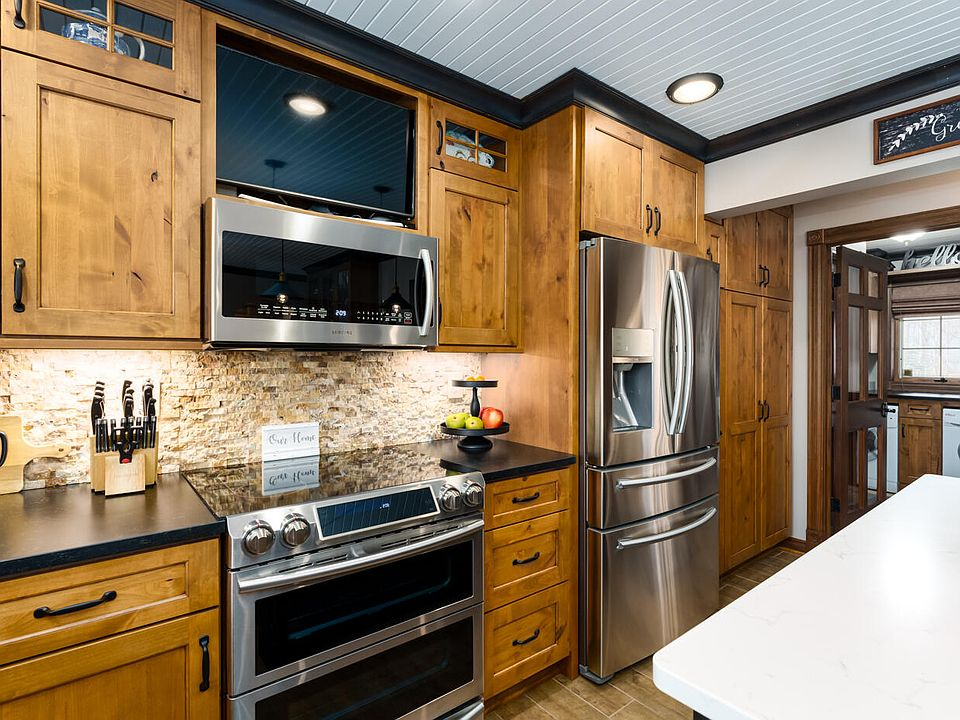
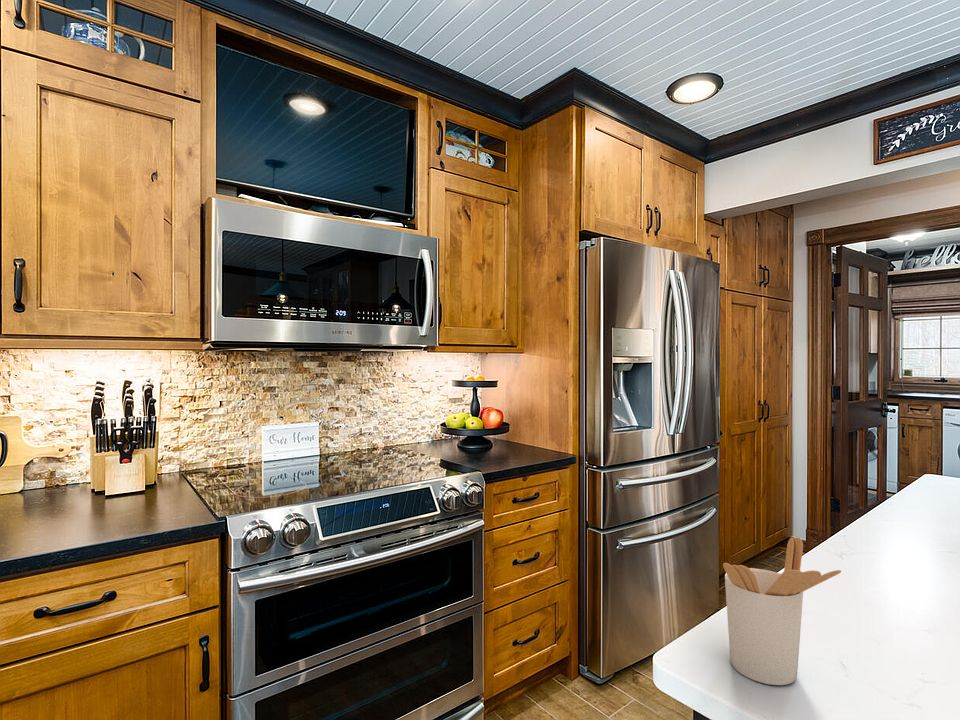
+ utensil holder [722,536,842,686]
